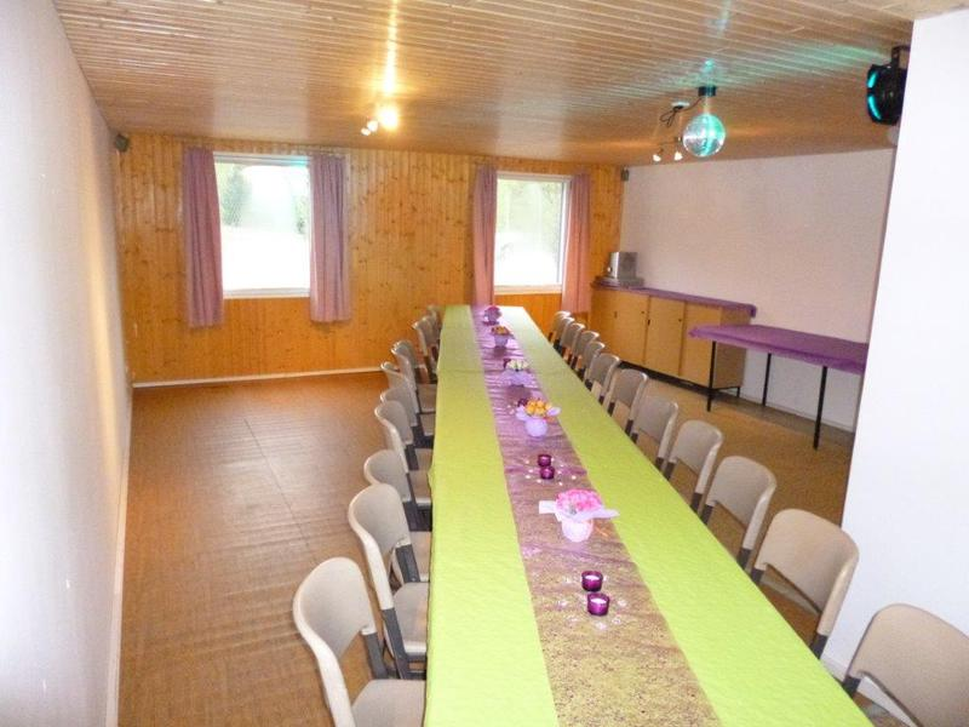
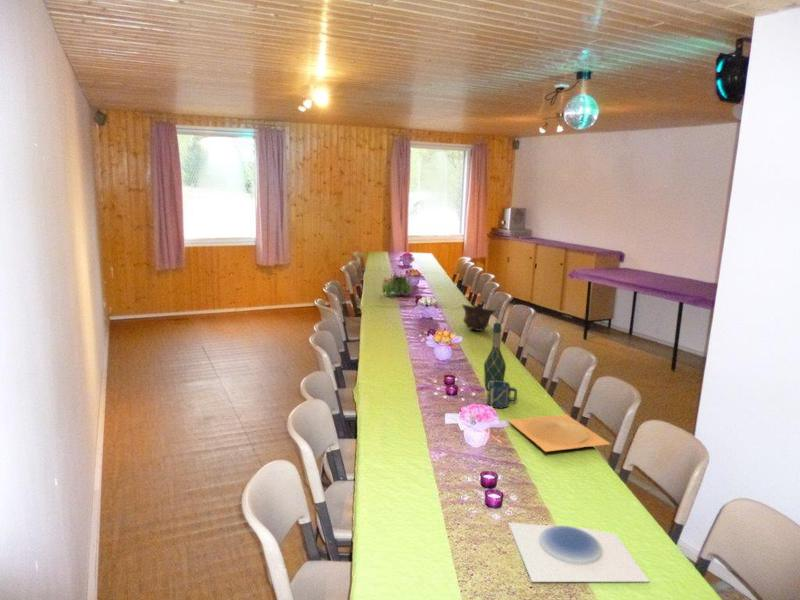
+ wine bottle [483,322,507,391]
+ plate [507,521,651,583]
+ cup [486,380,518,409]
+ bowl [461,304,496,332]
+ flower arrangement [381,272,413,297]
+ plate [507,413,612,453]
